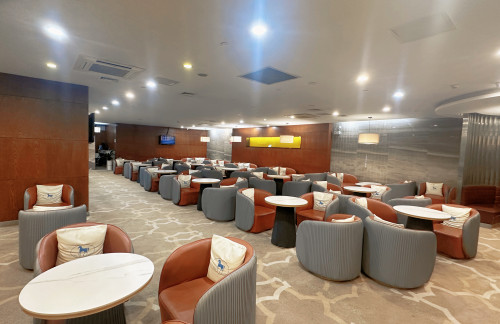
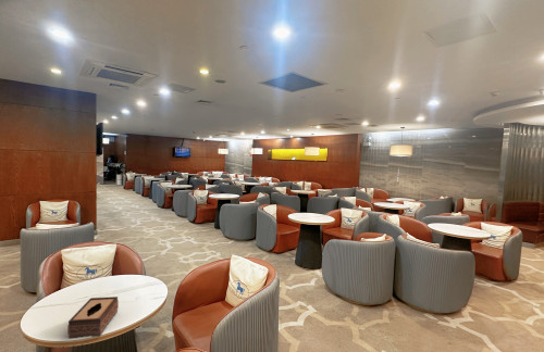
+ tissue box [66,296,120,340]
